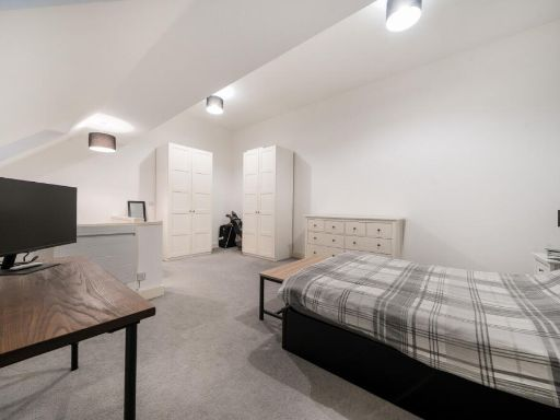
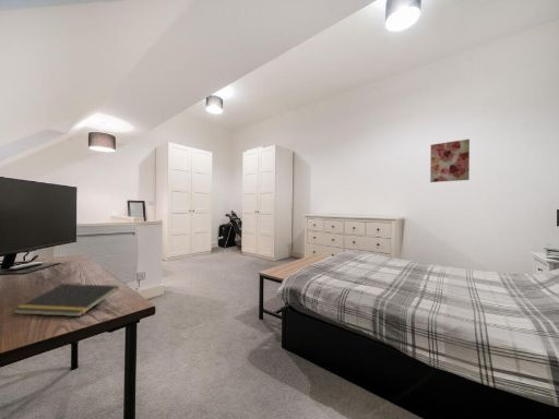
+ notepad [12,283,120,318]
+ wall art [429,137,471,183]
